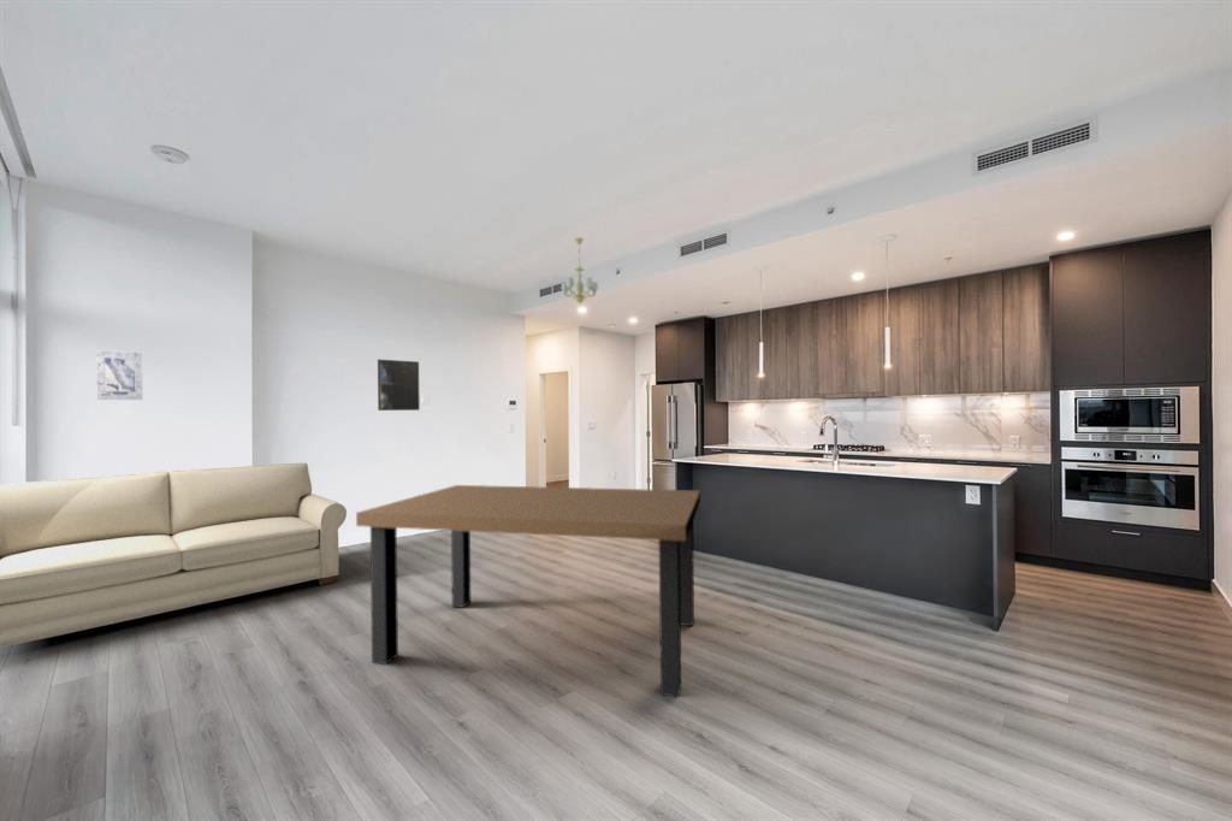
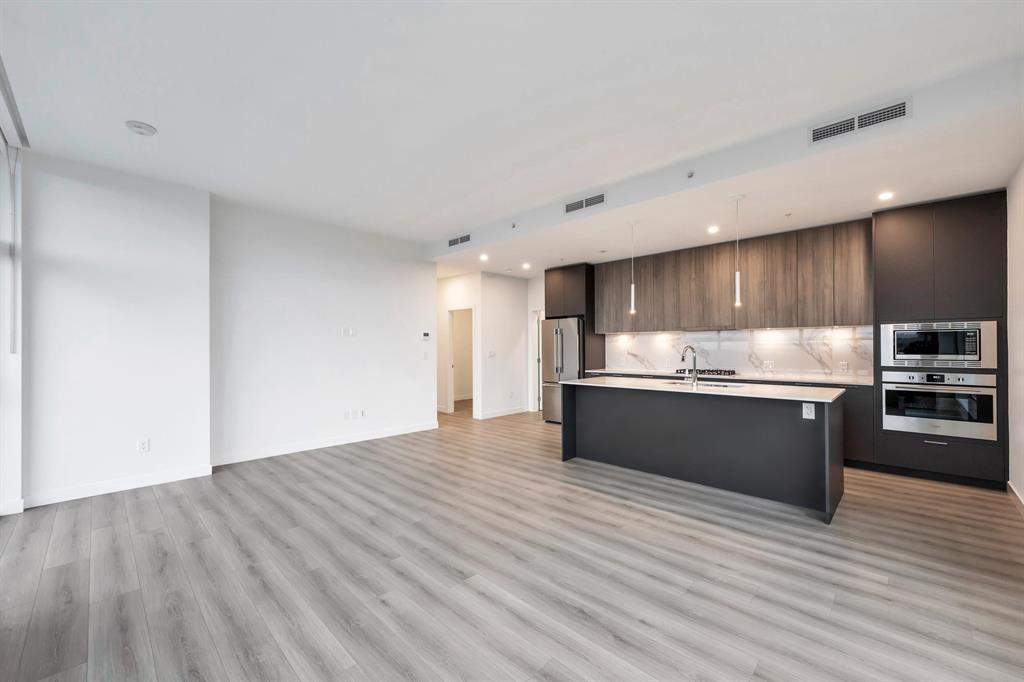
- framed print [377,359,421,412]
- wall art [95,349,143,401]
- sofa [0,462,348,649]
- chandelier [559,236,600,306]
- dining table [355,484,701,698]
